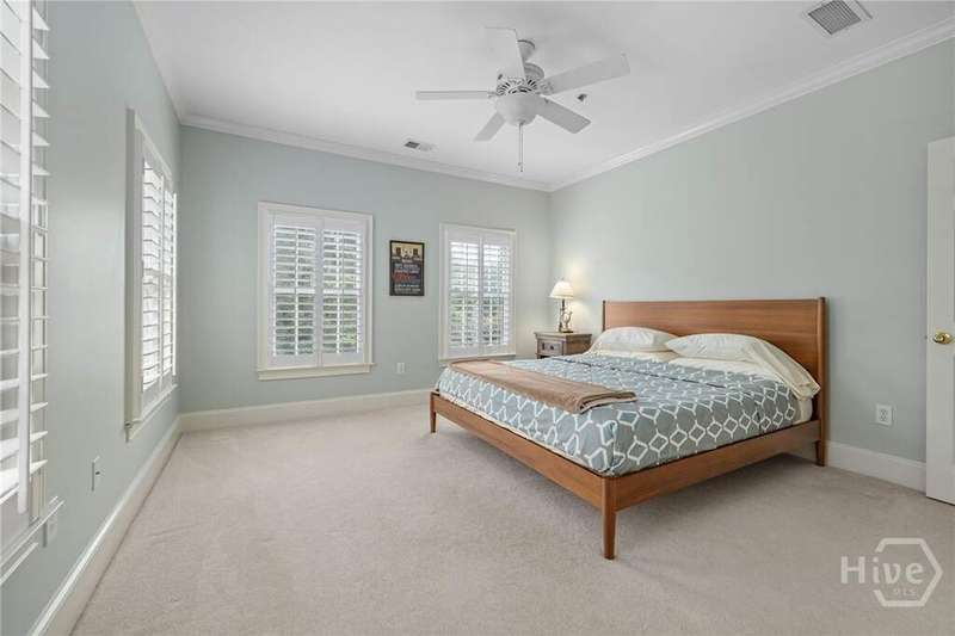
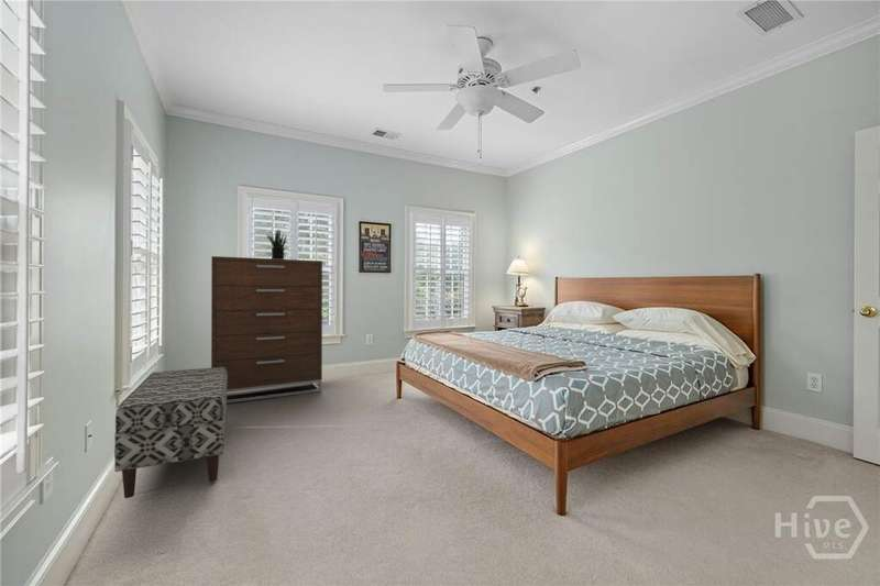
+ dresser [210,255,323,405]
+ potted plant [264,229,288,259]
+ bench [113,367,228,499]
